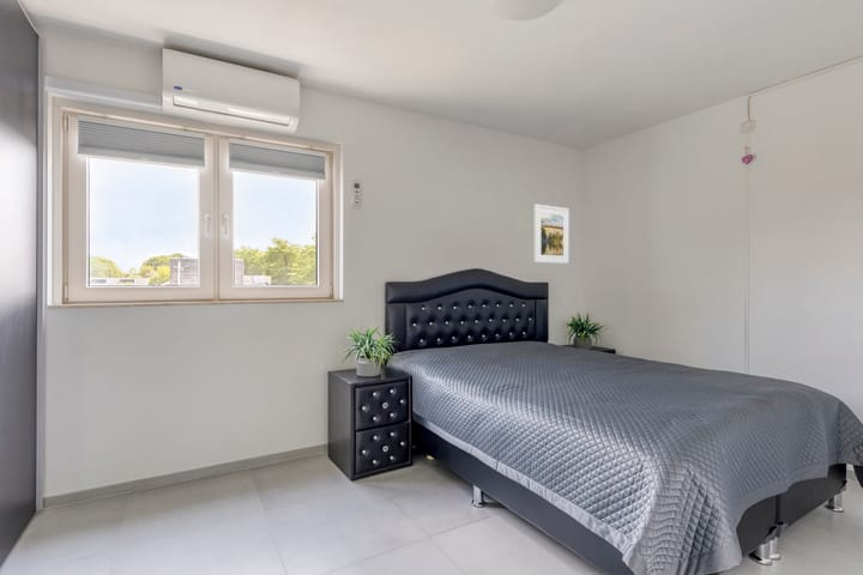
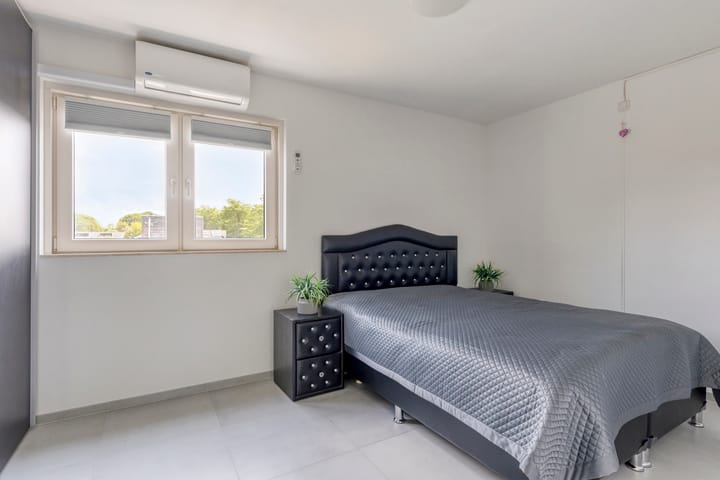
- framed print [533,204,571,265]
